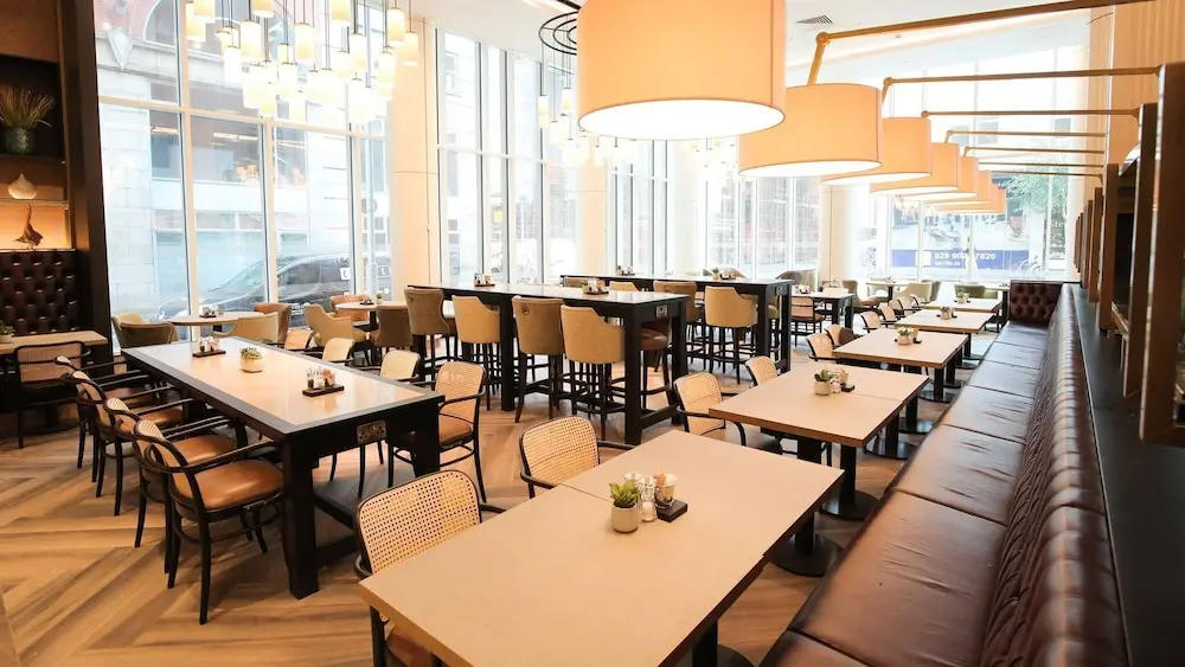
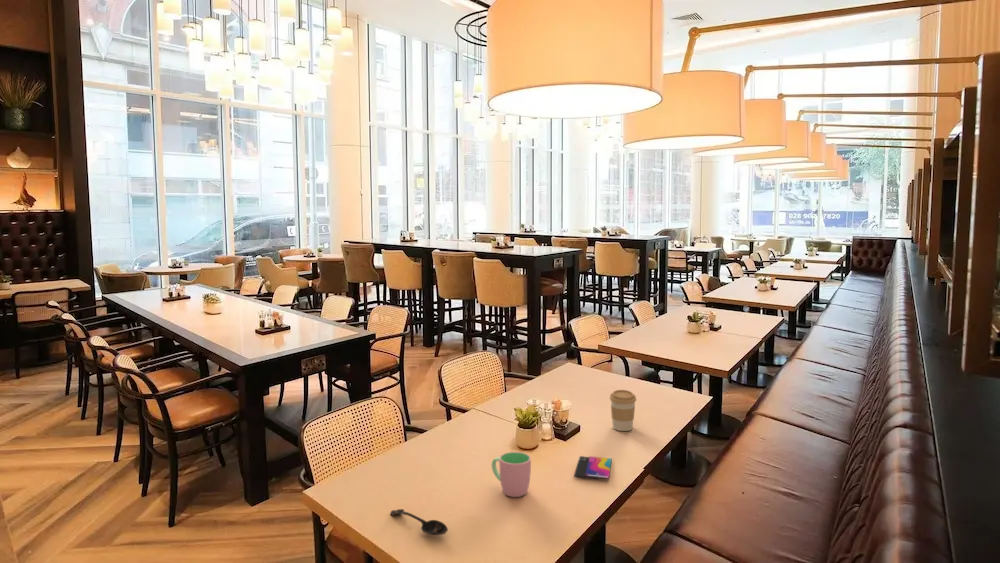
+ smartphone [573,455,613,480]
+ spoon [389,508,449,536]
+ cup [491,451,532,498]
+ coffee cup [609,389,637,432]
